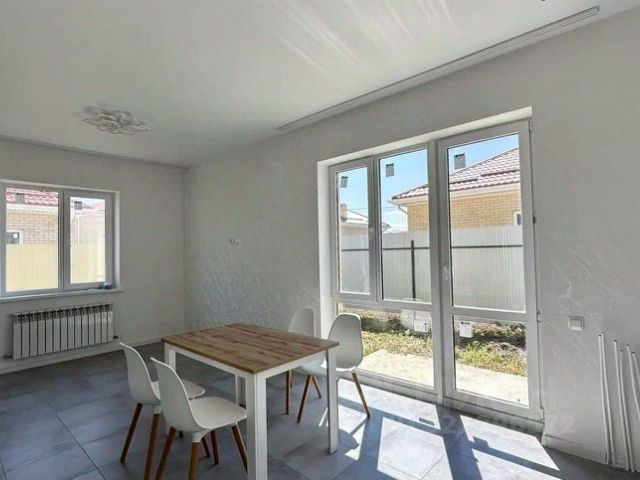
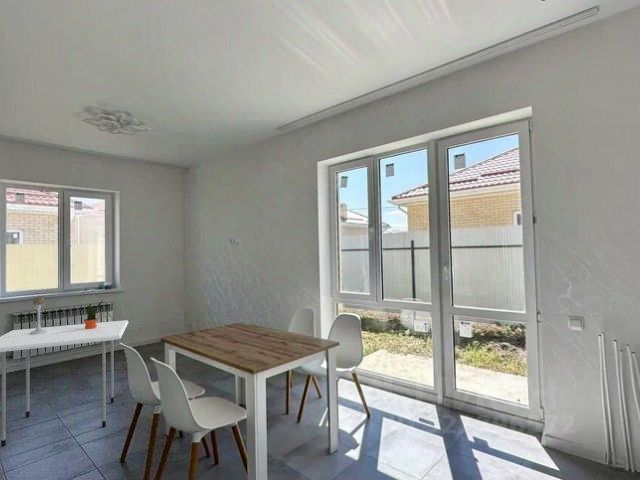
+ dining table [0,319,129,448]
+ candle holder [29,296,48,335]
+ potted plant [83,299,104,329]
